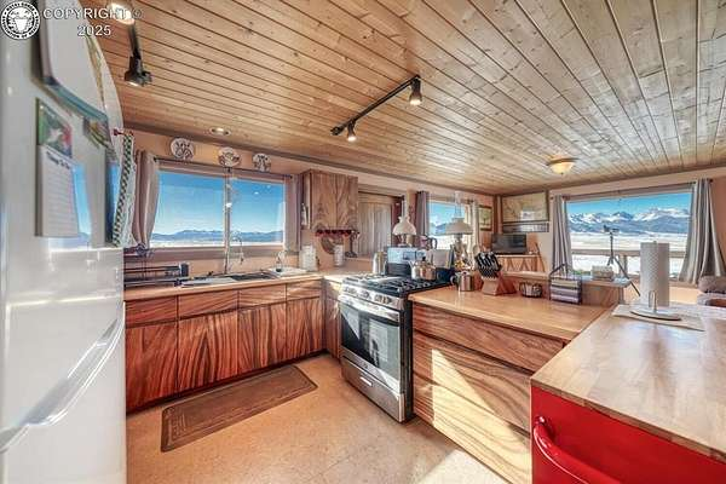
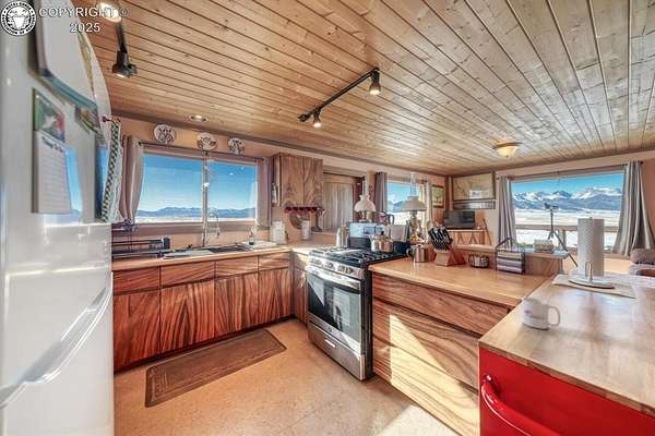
+ mug [521,296,561,330]
